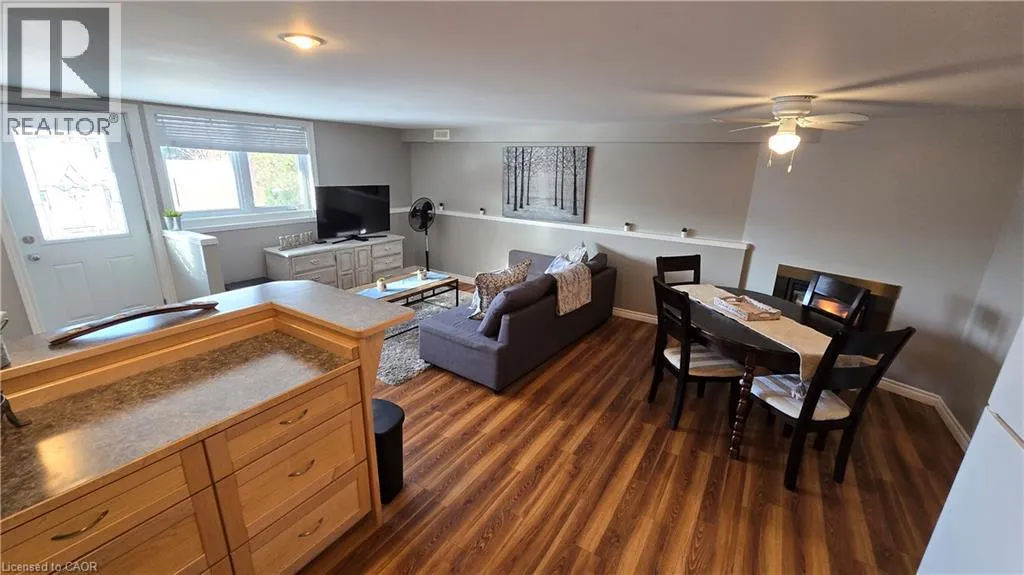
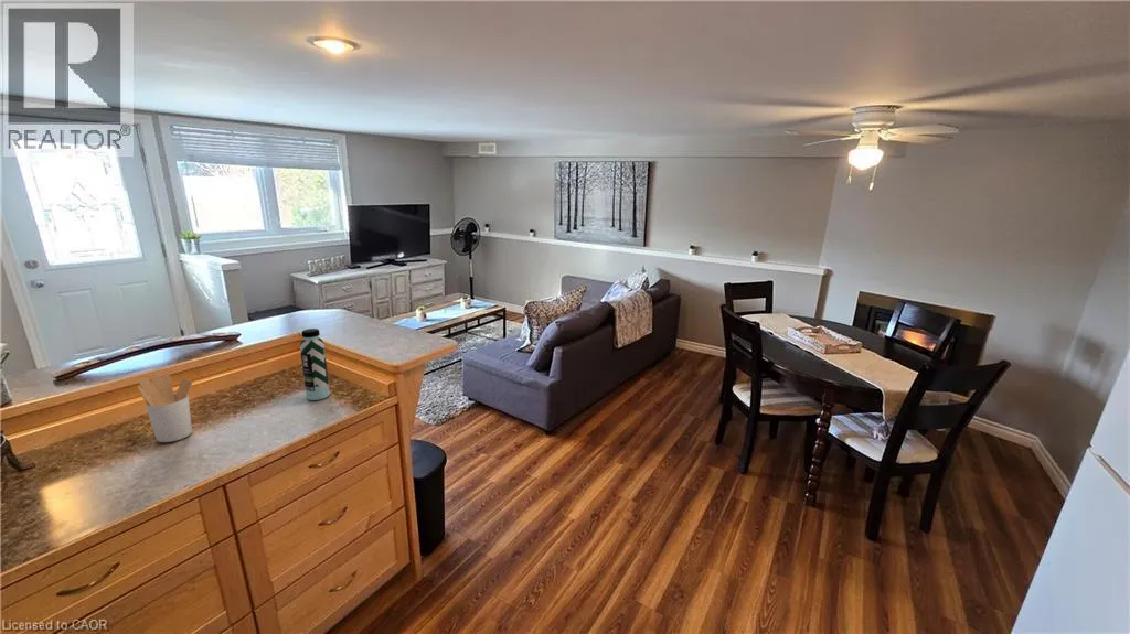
+ utensil holder [137,373,193,443]
+ water bottle [299,327,331,401]
